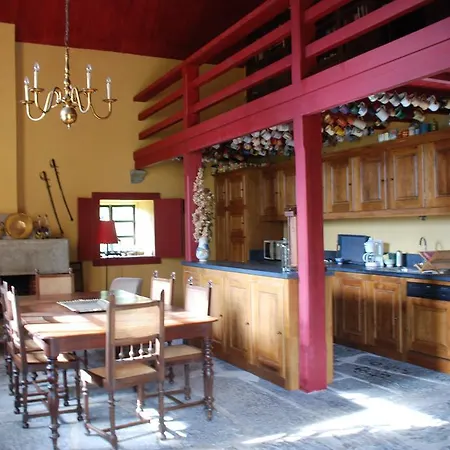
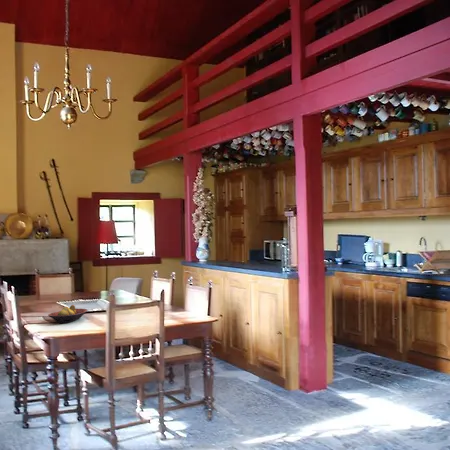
+ fruit bowl [47,304,88,324]
